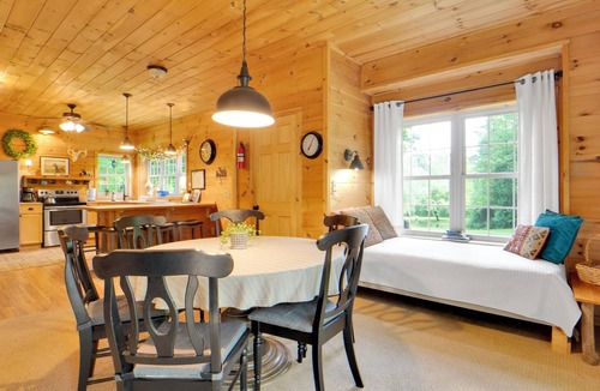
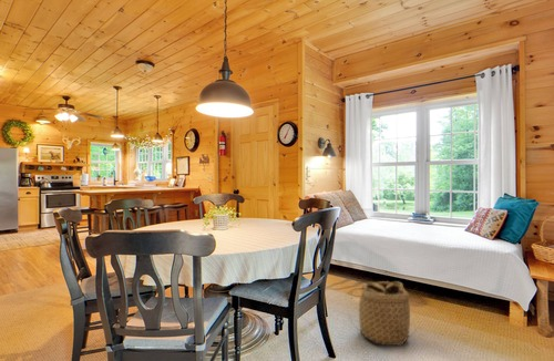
+ basket [348,280,418,347]
